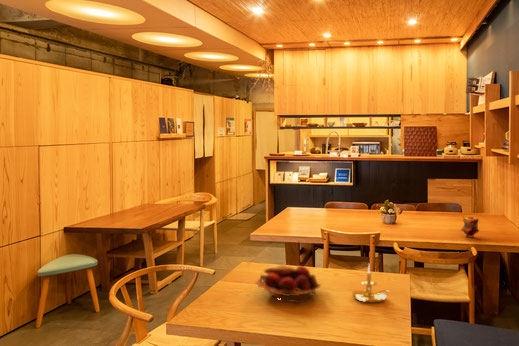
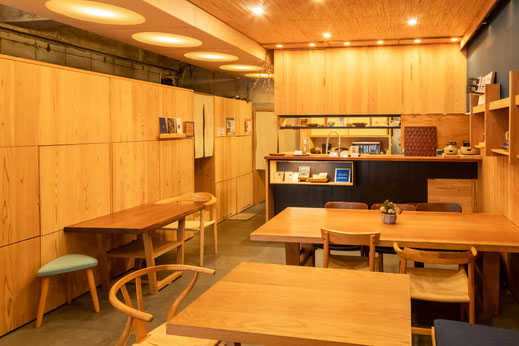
- teapot [460,215,480,238]
- fruit basket [254,264,322,303]
- candle holder [351,263,392,304]
